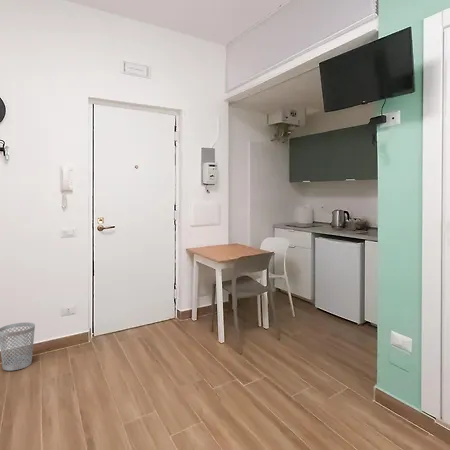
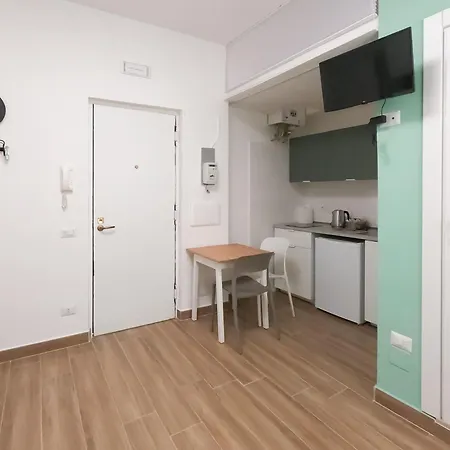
- wastebasket [0,322,36,372]
